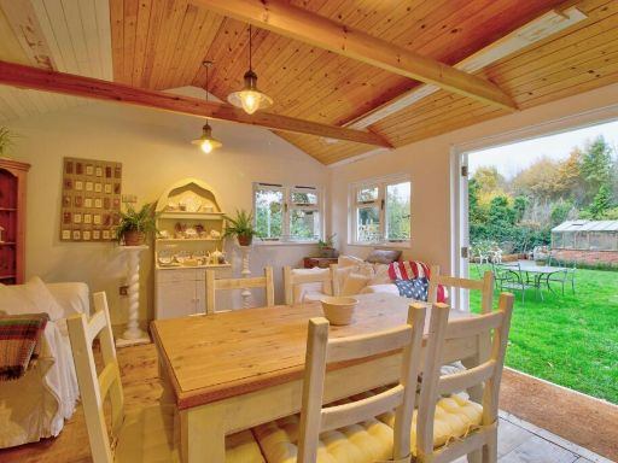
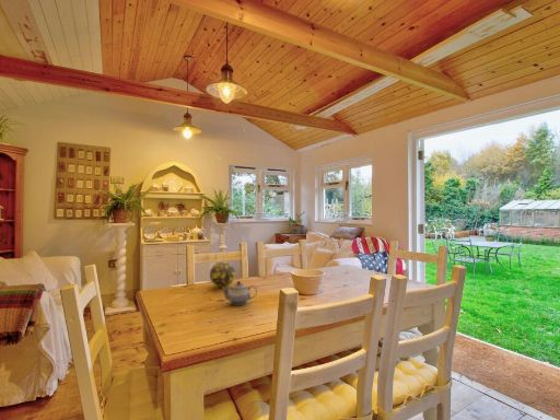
+ teapot [220,280,258,306]
+ decorative ball [209,260,236,288]
